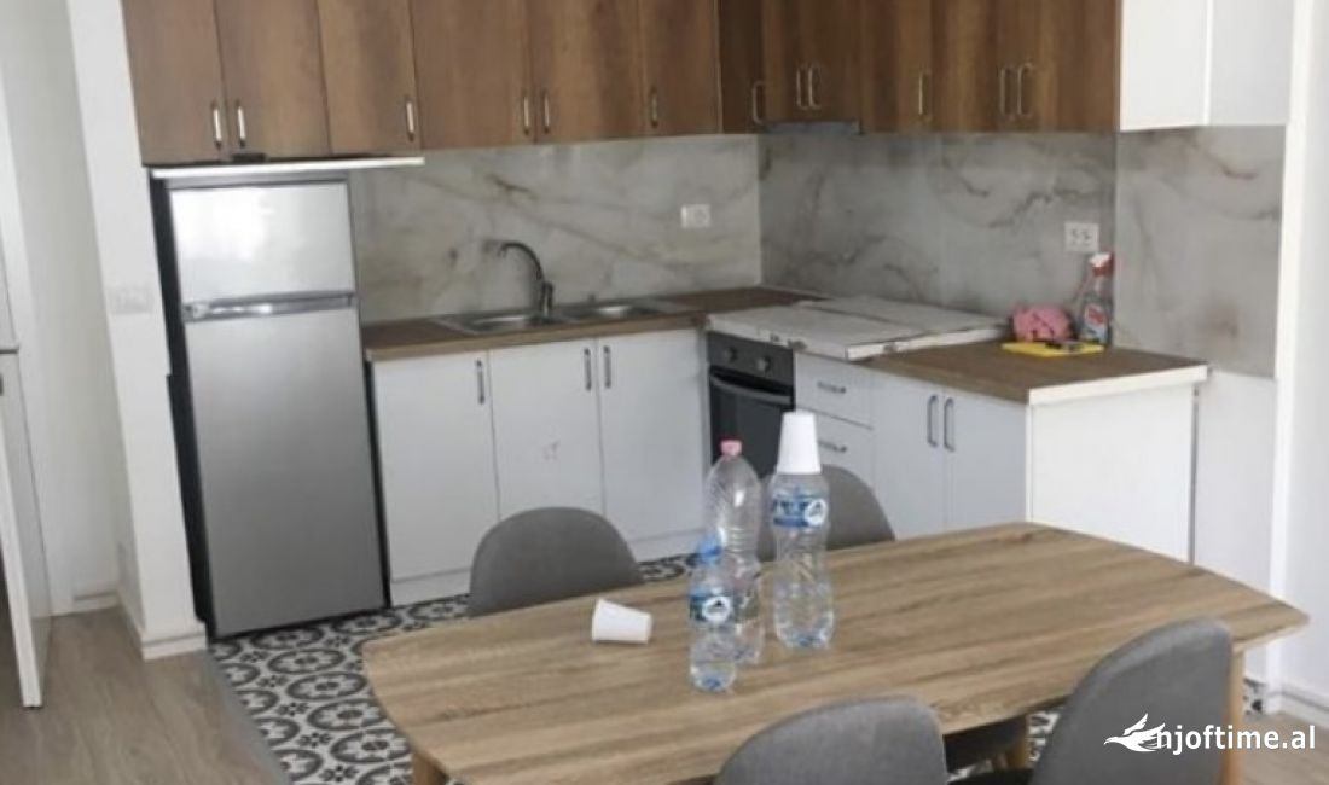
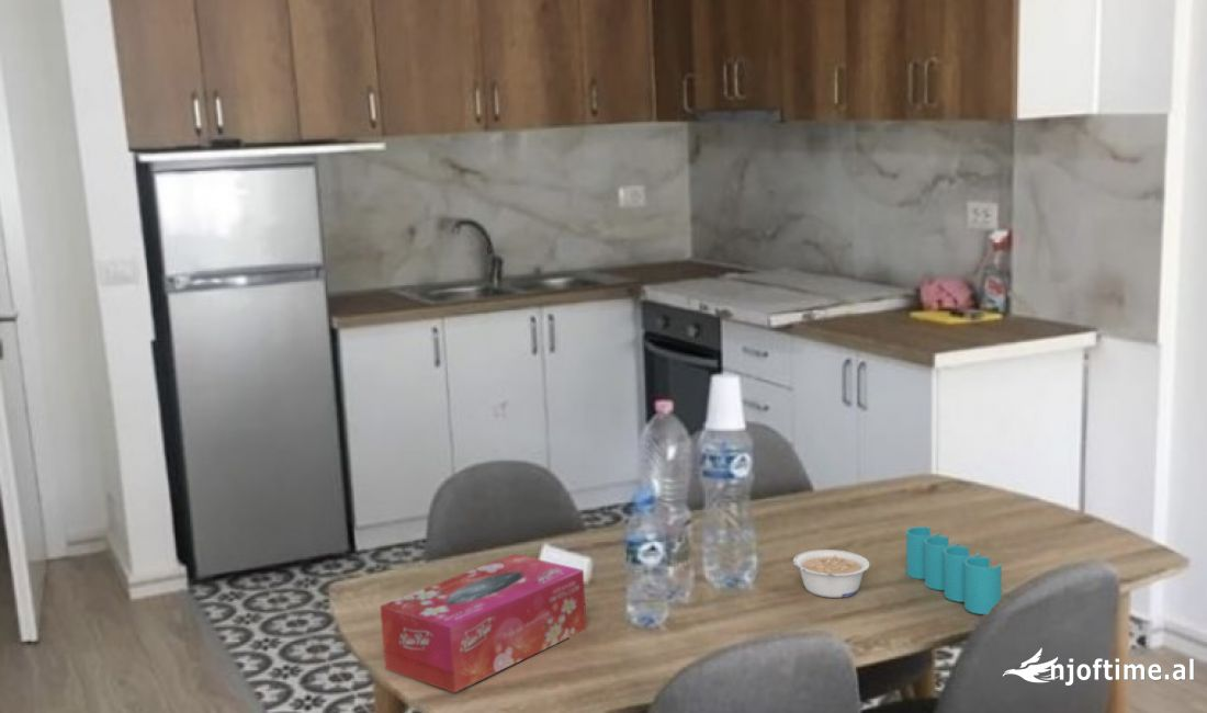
+ legume [792,548,870,599]
+ tissue box [379,553,587,693]
+ pen holder [905,525,1003,615]
